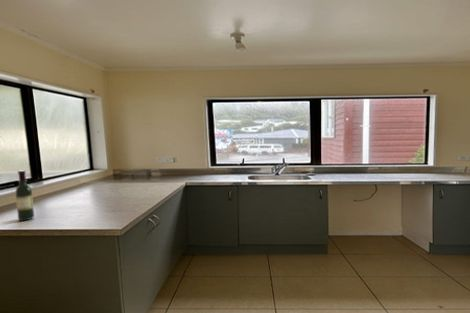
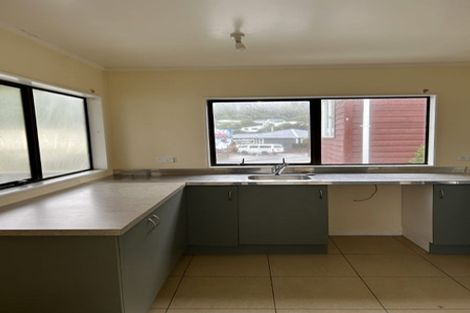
- wine bottle [15,169,35,222]
